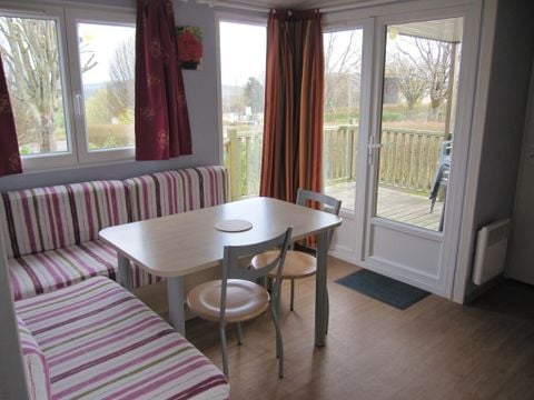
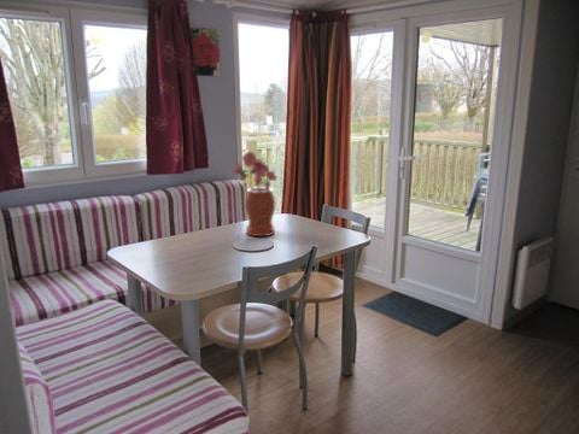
+ potted flower [232,151,279,237]
